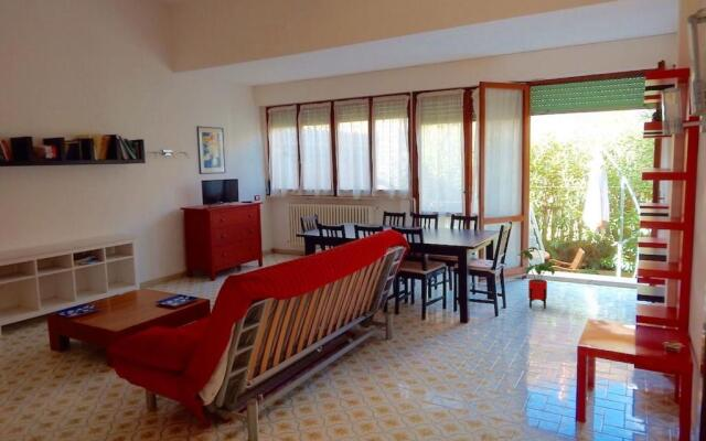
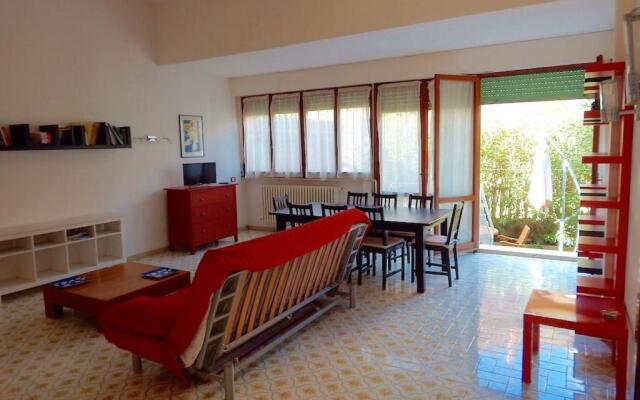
- house plant [516,246,556,310]
